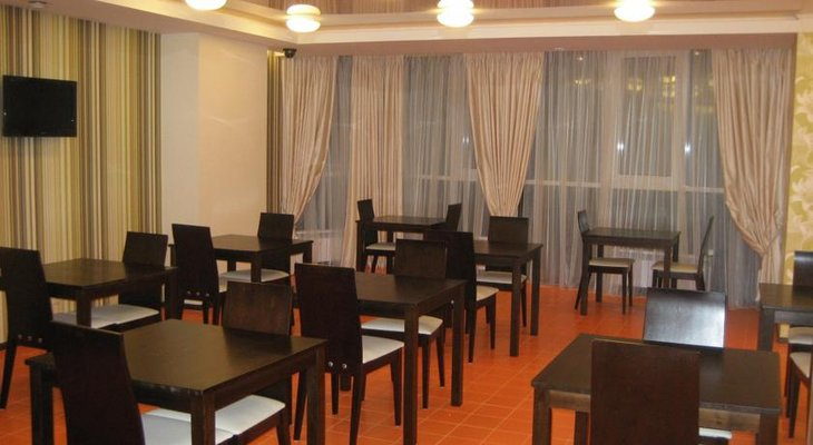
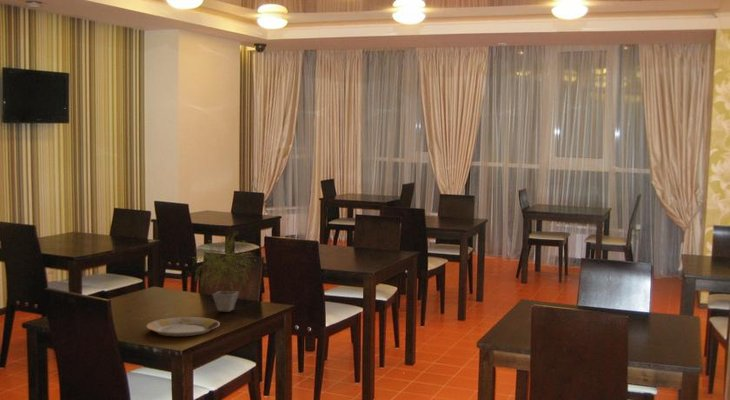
+ plate [146,316,221,337]
+ potted plant [189,229,255,313]
